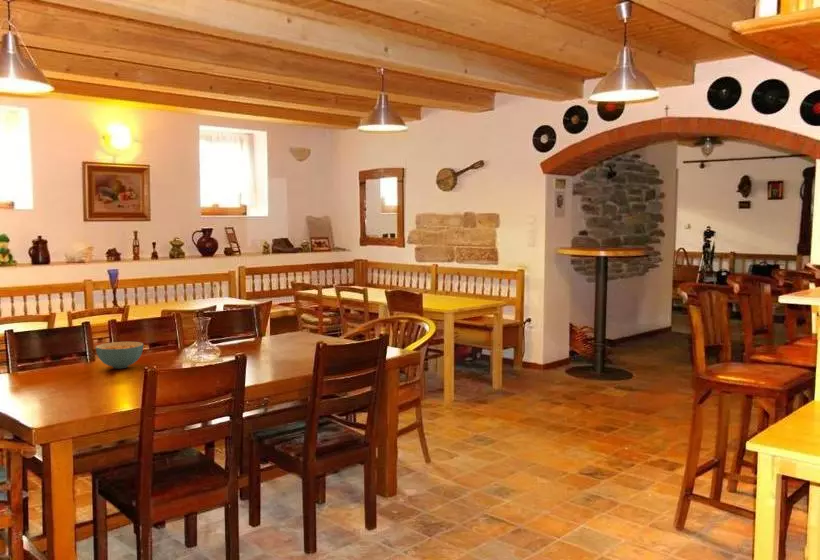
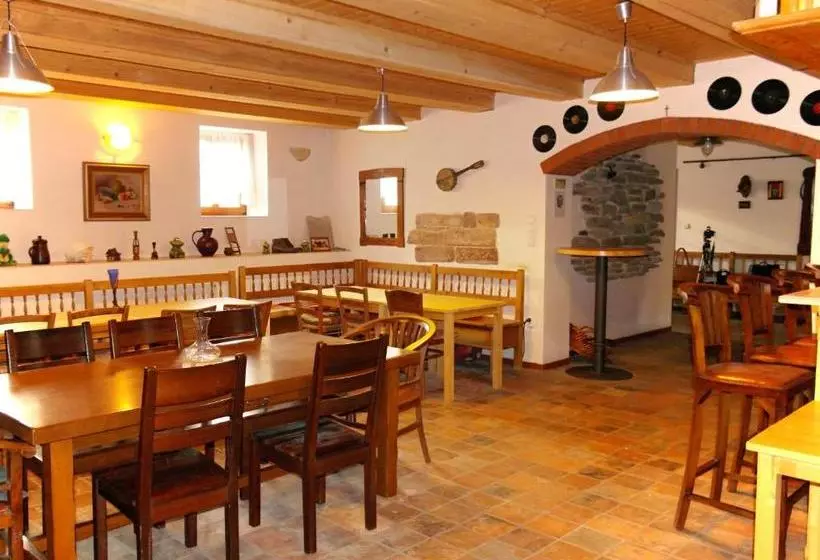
- cereal bowl [95,341,144,369]
